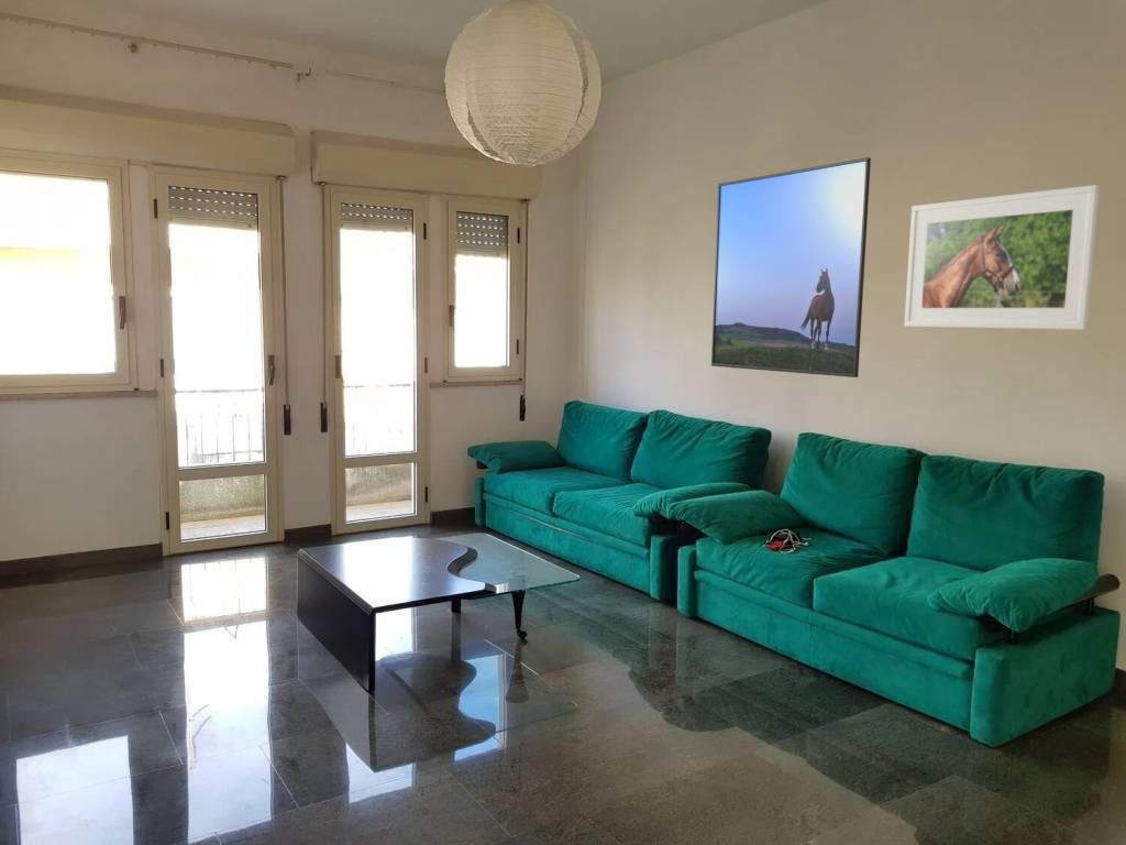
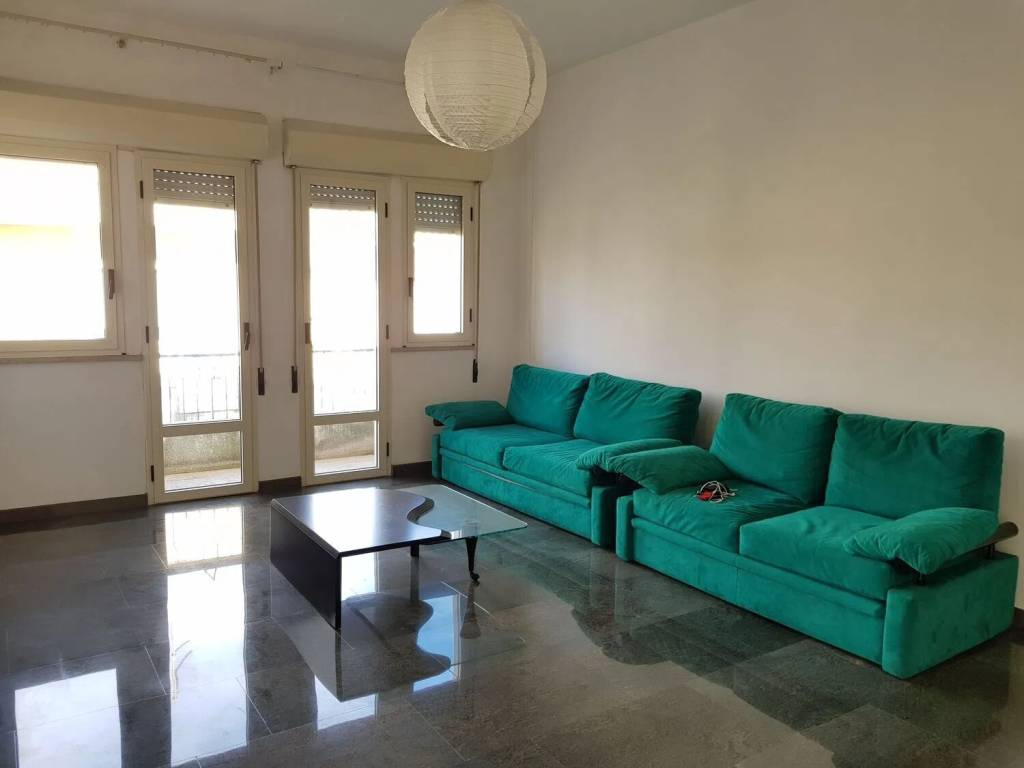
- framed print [710,156,872,378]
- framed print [903,184,1101,331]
